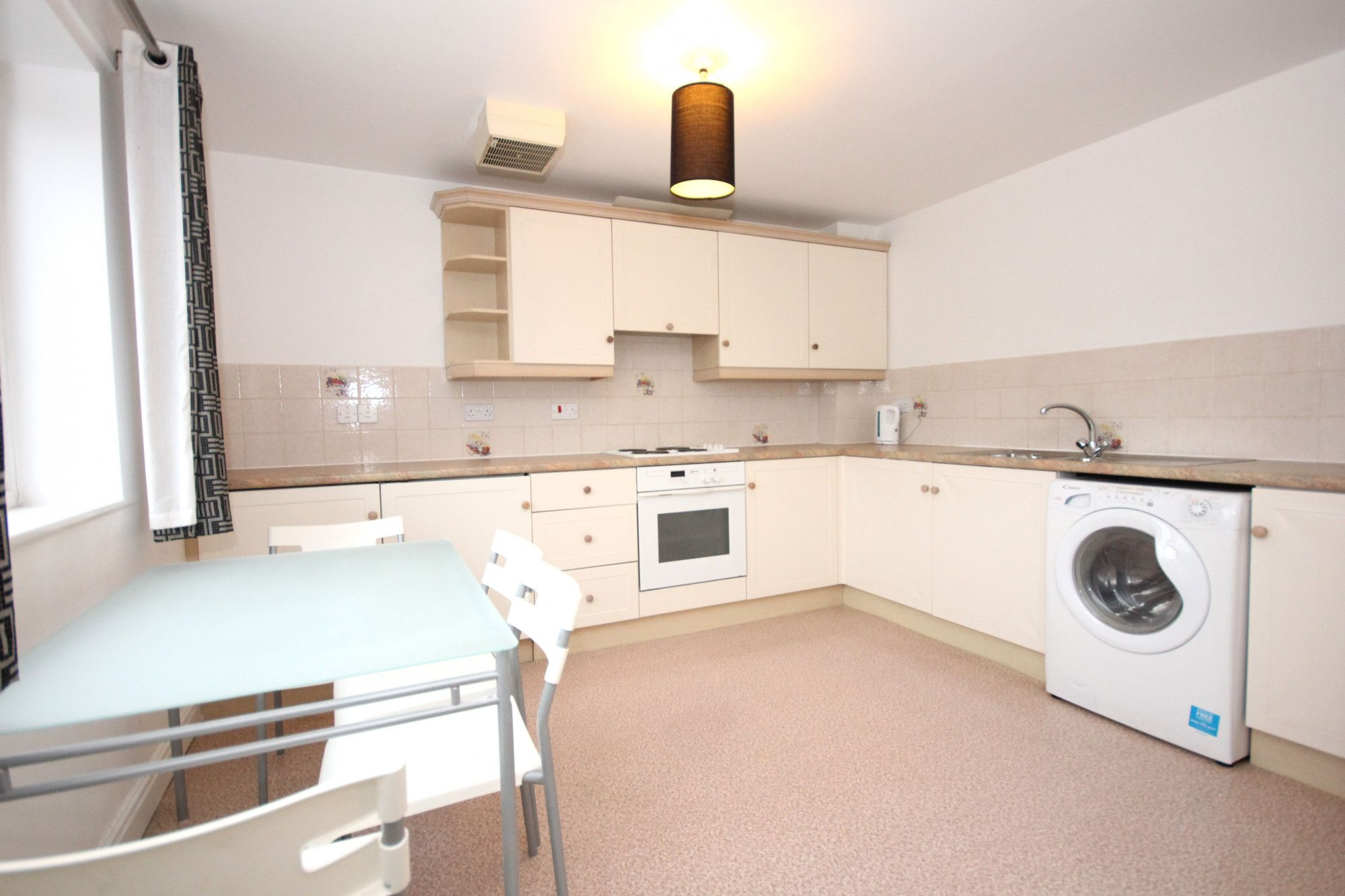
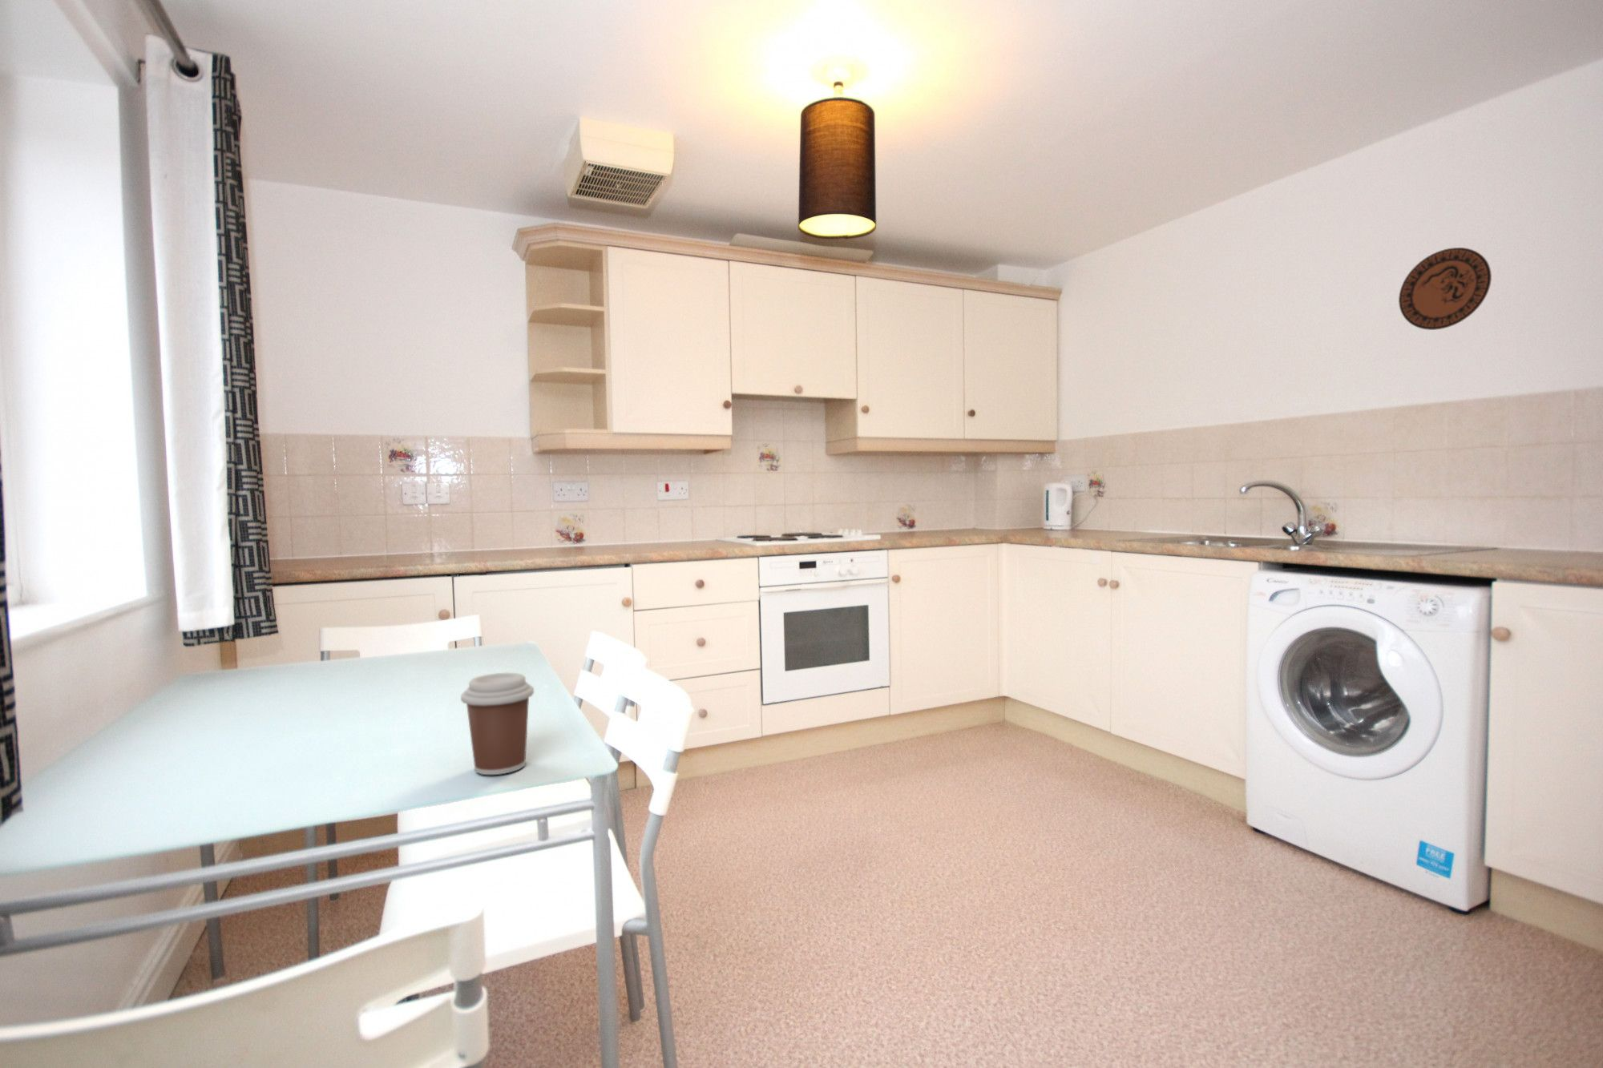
+ decorative plate [1398,247,1492,331]
+ coffee cup [460,672,535,776]
